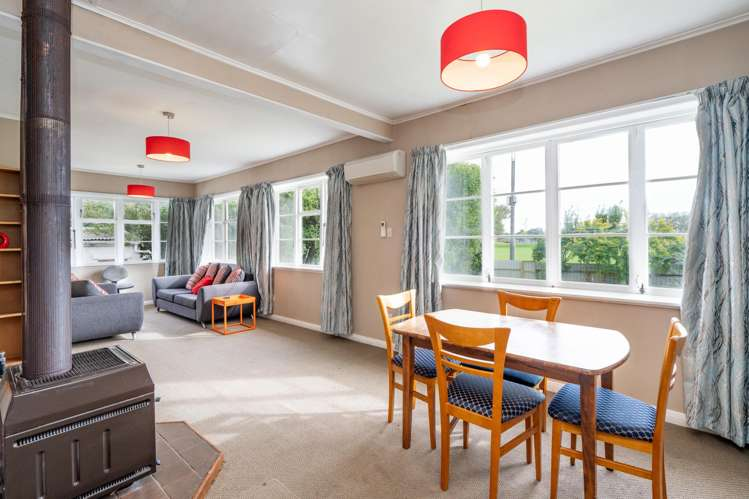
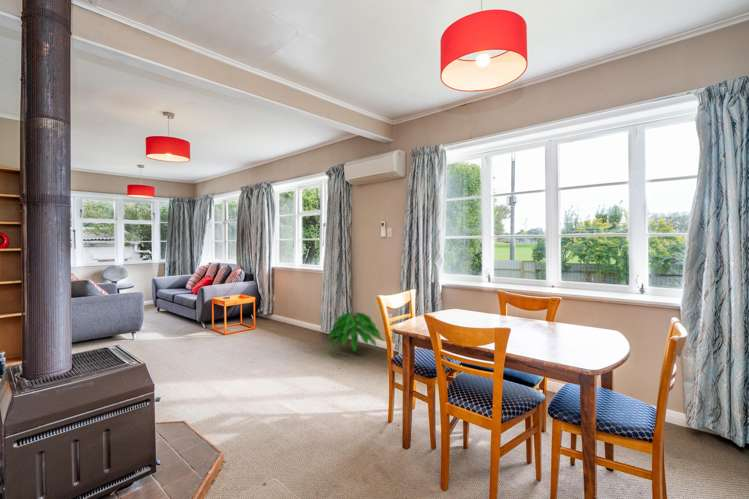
+ indoor plant [324,311,385,353]
